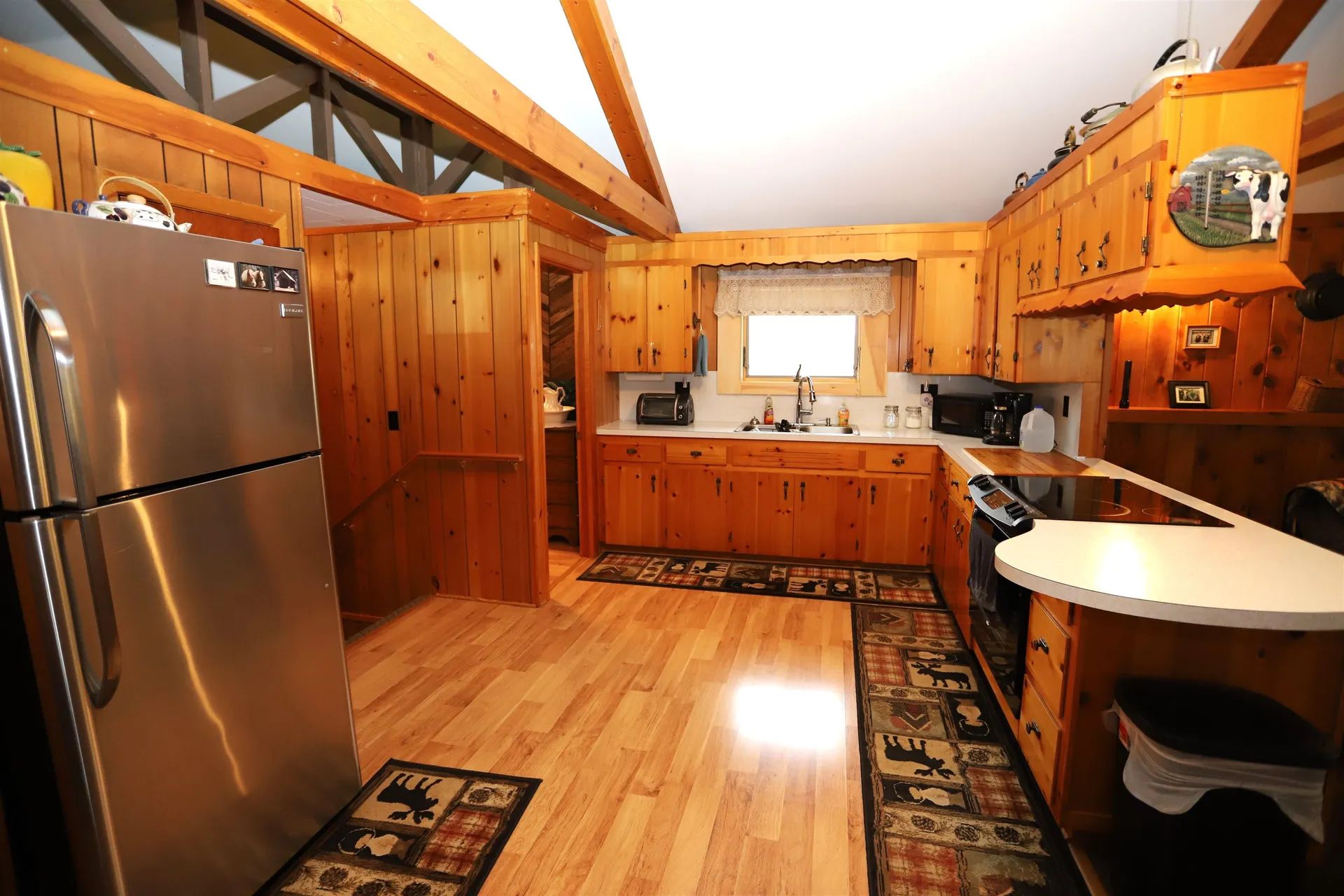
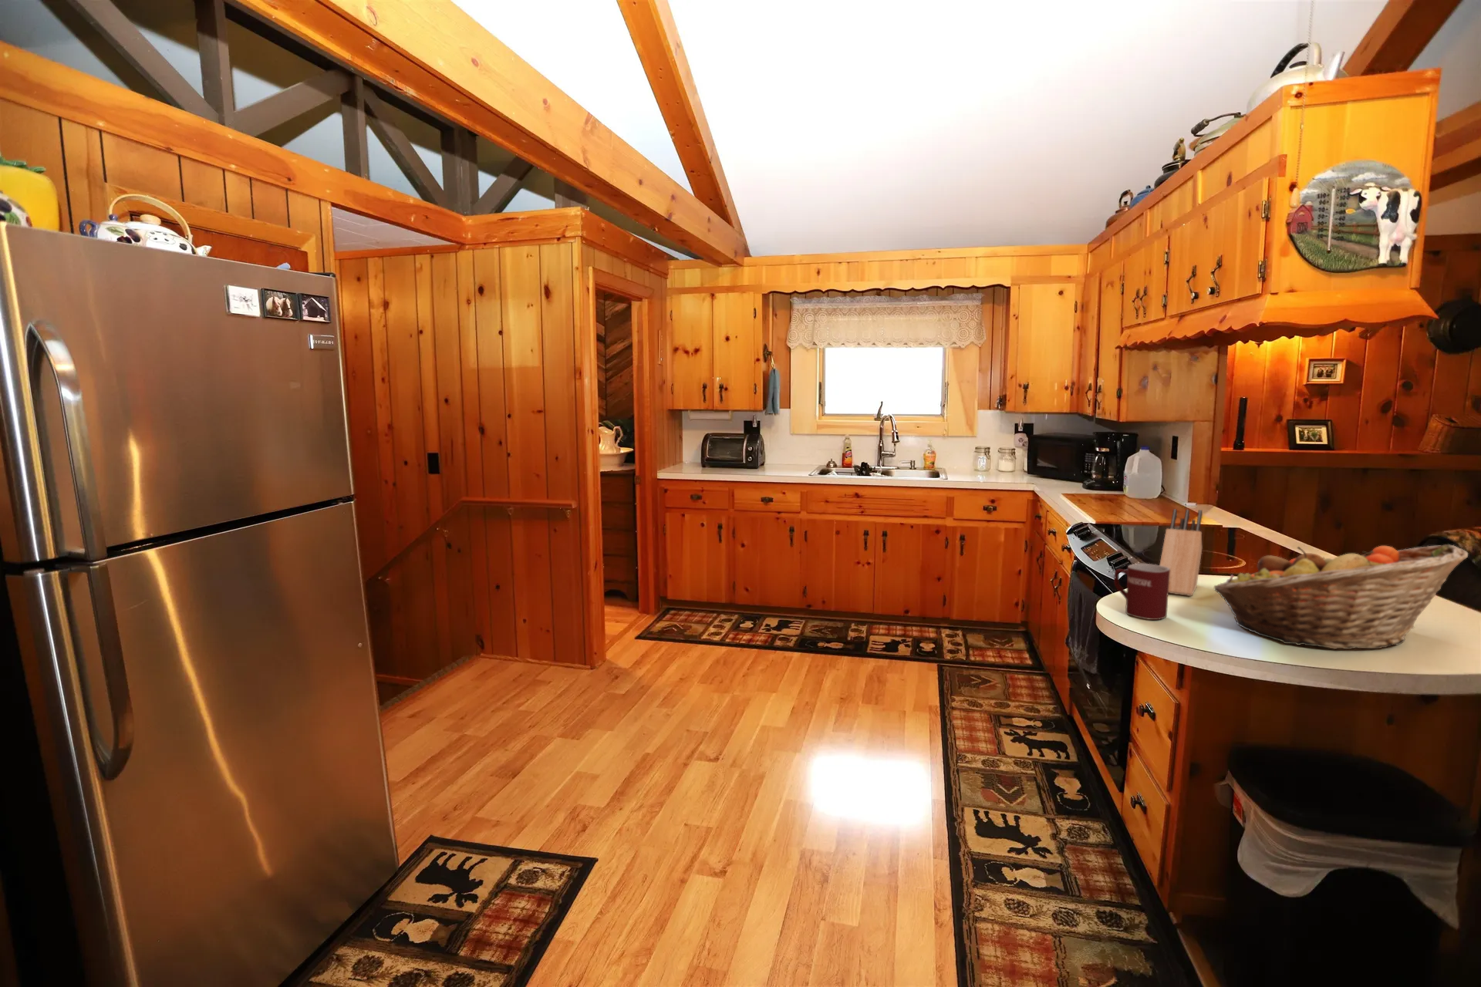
+ mug [1114,563,1170,620]
+ fruit basket [1213,543,1469,650]
+ knife block [1159,508,1203,597]
